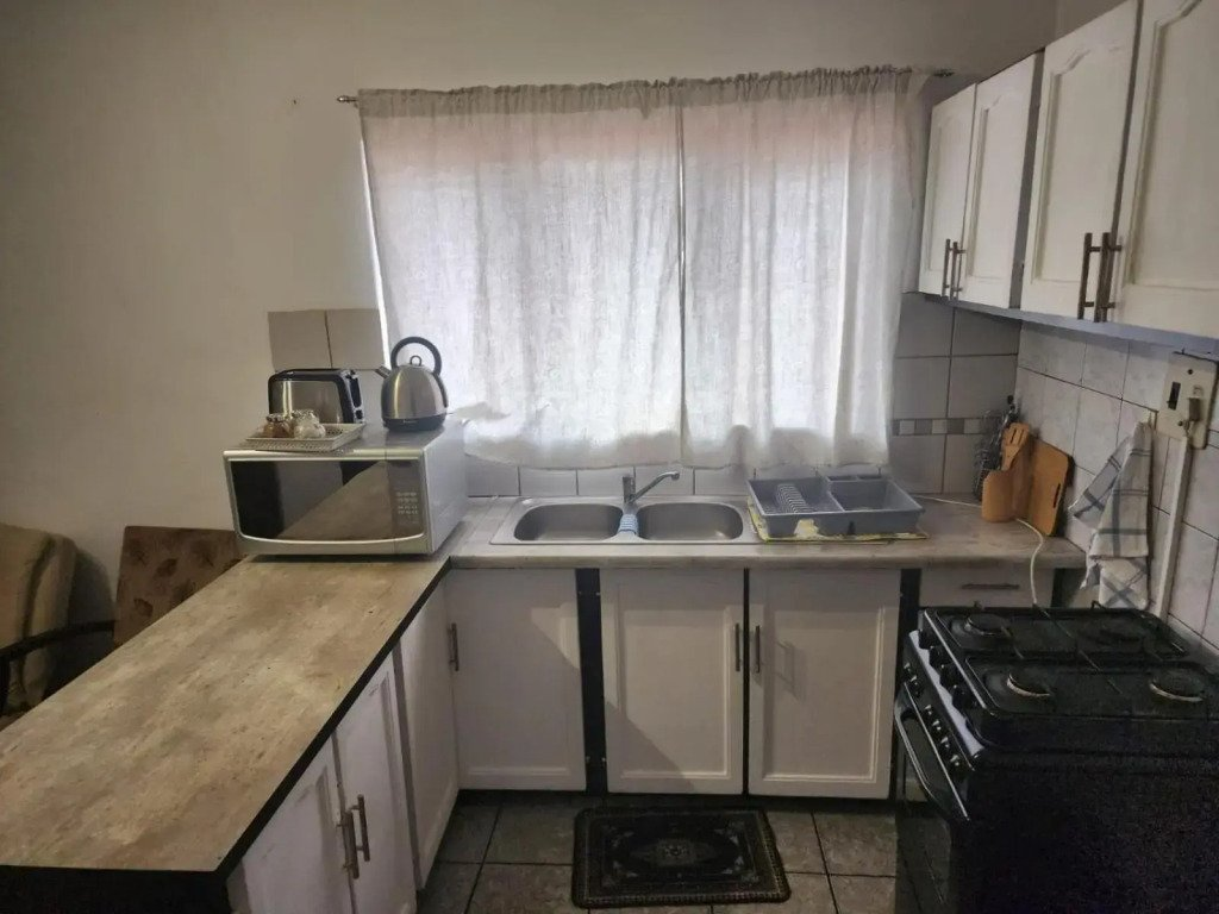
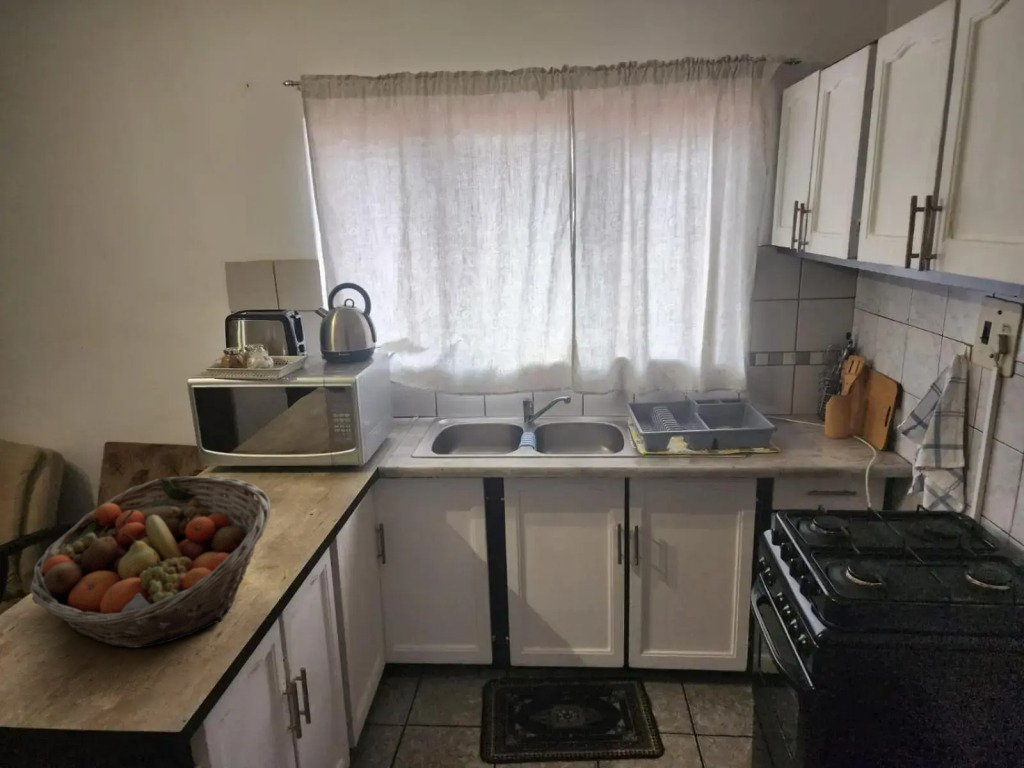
+ fruit basket [29,475,272,649]
